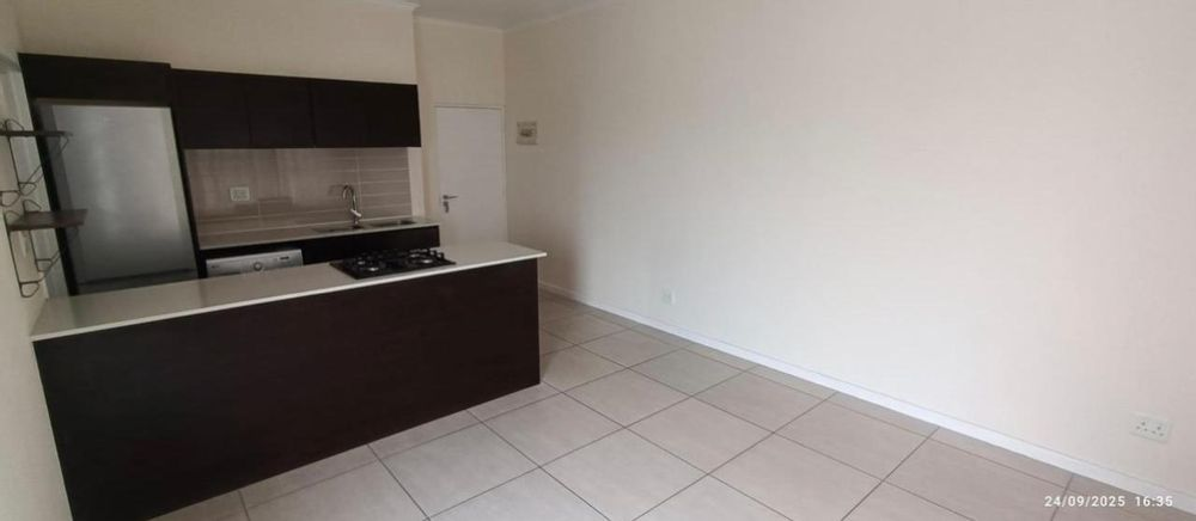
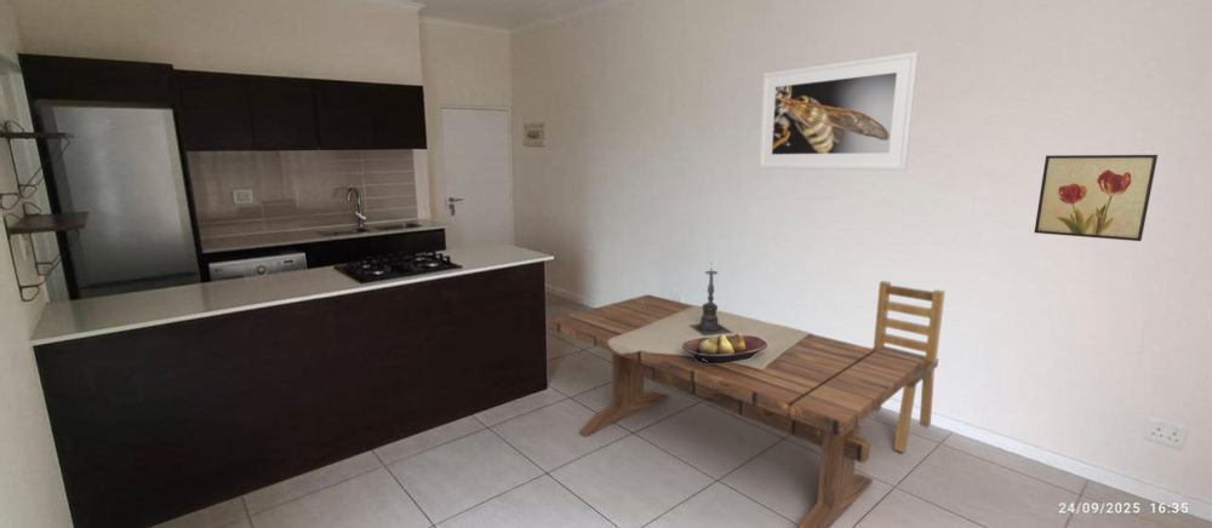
+ candle holder [690,260,733,335]
+ dining table [549,293,922,528]
+ fruit bowl [682,333,768,363]
+ chair [871,280,947,454]
+ wall art [1033,154,1159,242]
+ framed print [758,51,920,171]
